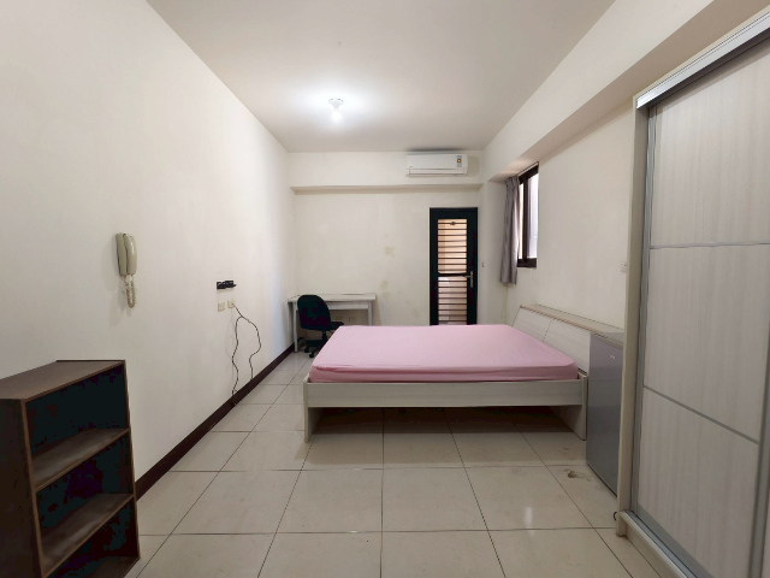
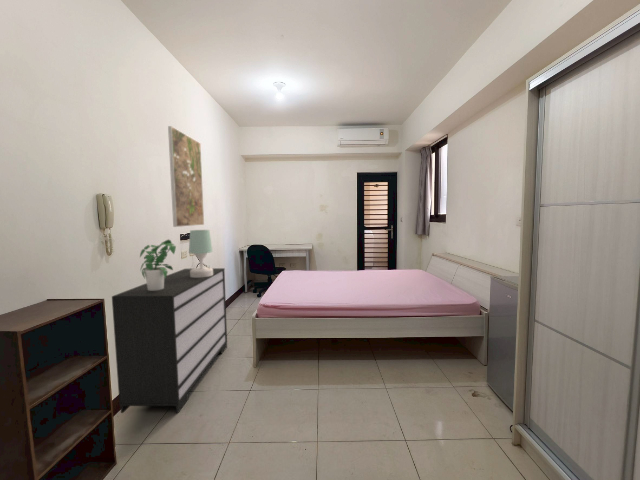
+ potted plant [139,238,177,291]
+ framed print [167,125,205,228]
+ table lamp [188,229,214,278]
+ dresser [111,267,228,414]
